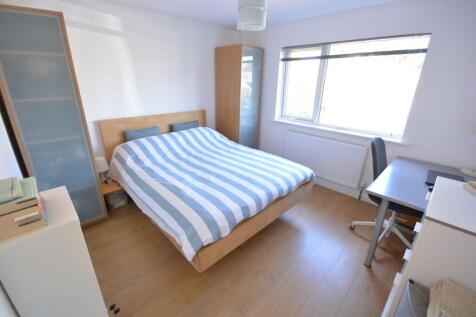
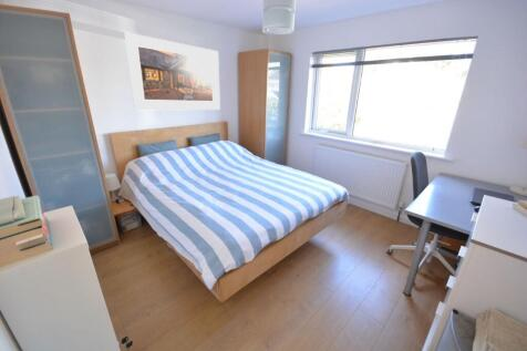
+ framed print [123,31,221,111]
